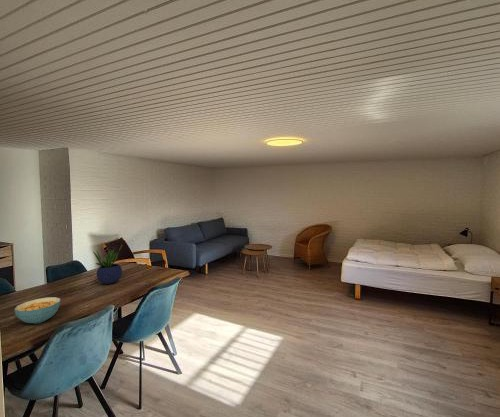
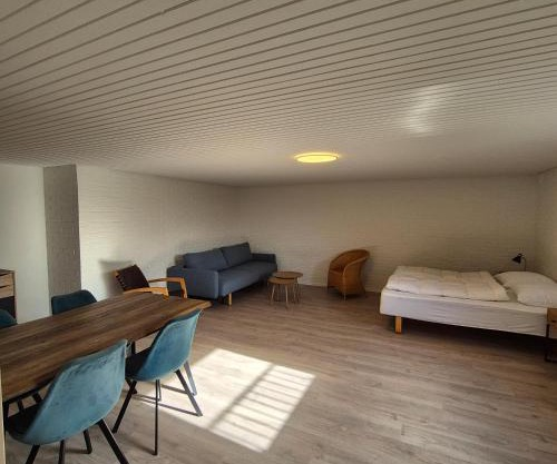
- potted plant [92,245,123,285]
- cereal bowl [13,296,62,325]
